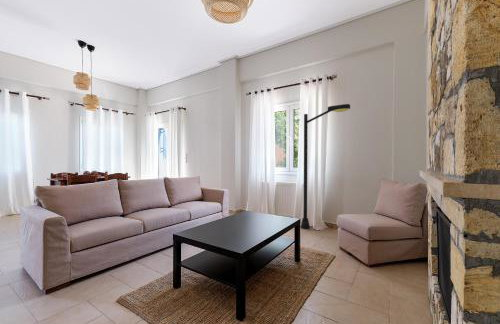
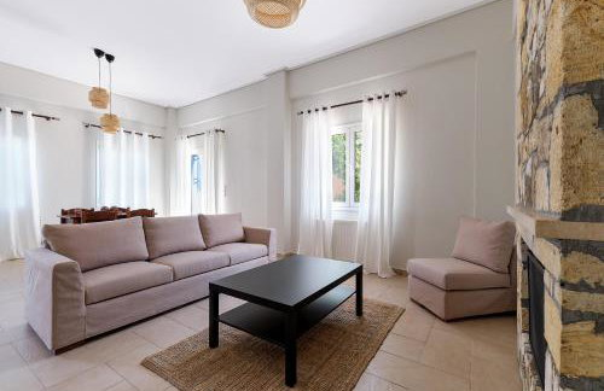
- floor lamp [300,103,351,230]
